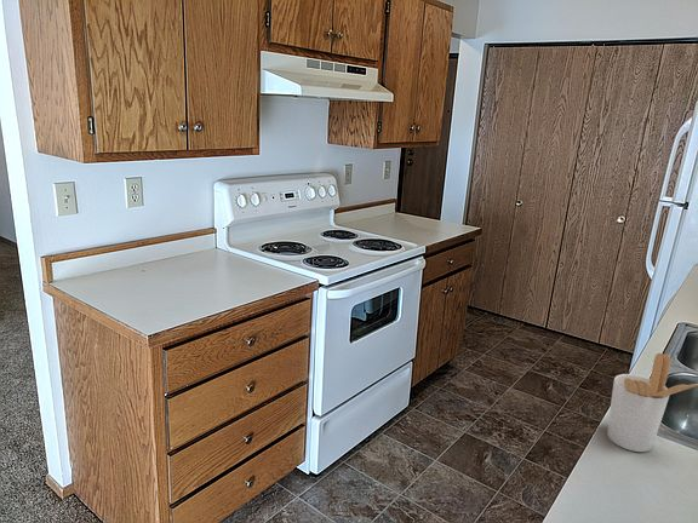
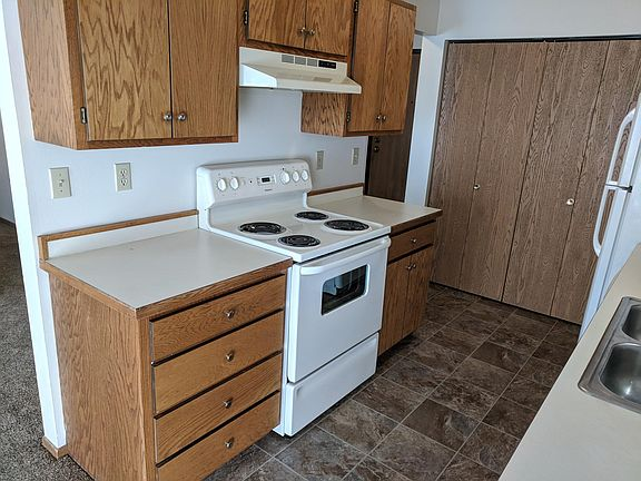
- utensil holder [606,352,698,453]
